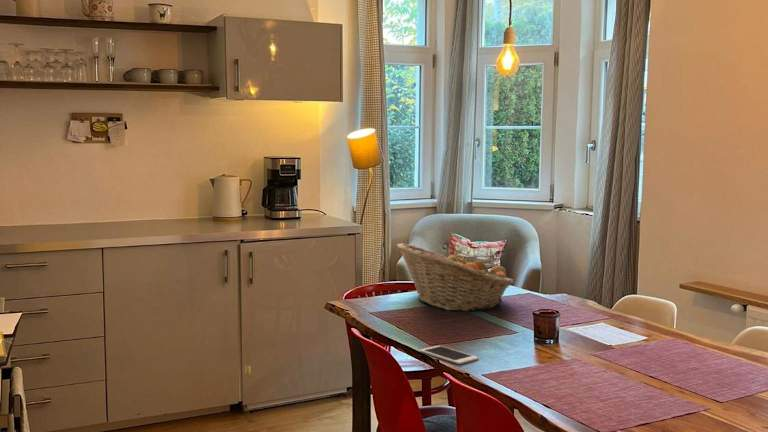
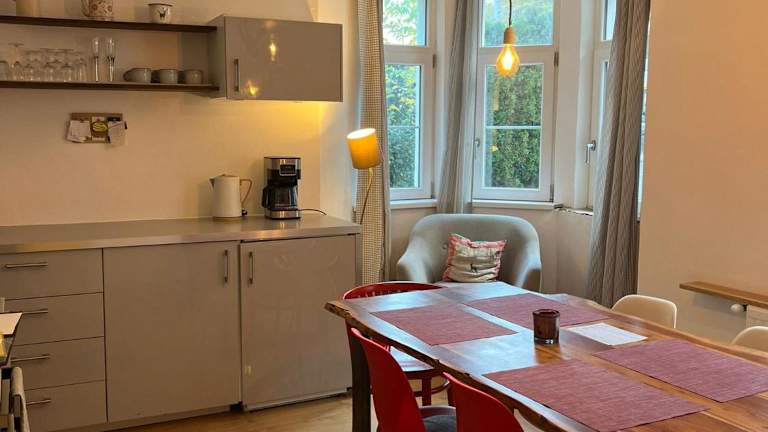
- cell phone [419,344,479,365]
- fruit basket [396,242,515,312]
